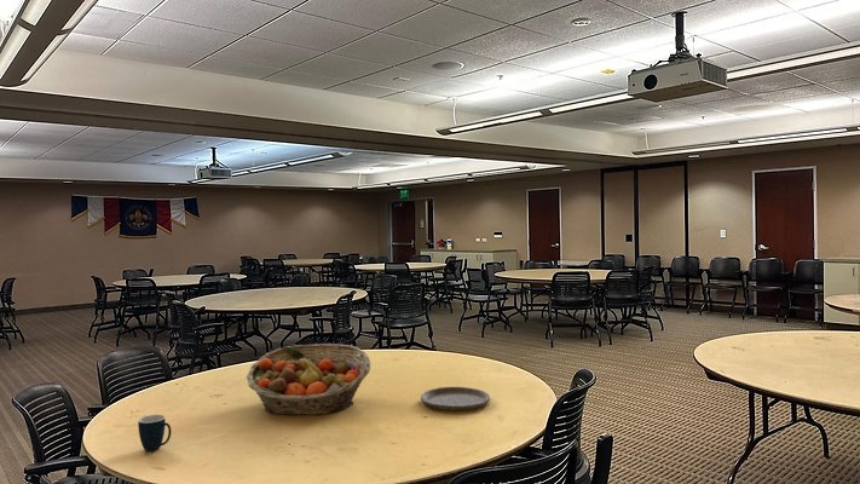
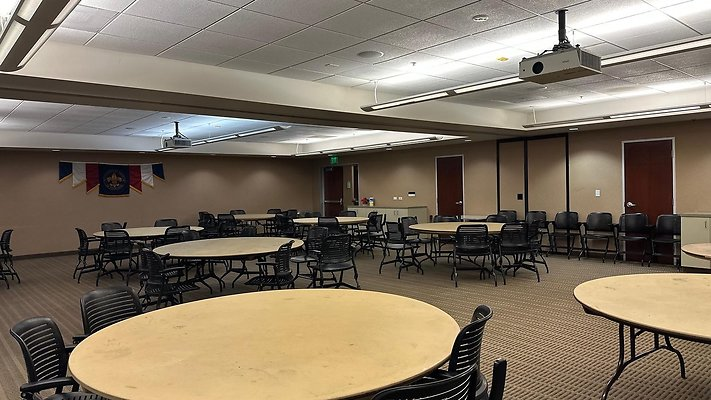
- mug [137,414,173,453]
- fruit basket [246,342,371,416]
- plate [420,386,491,411]
